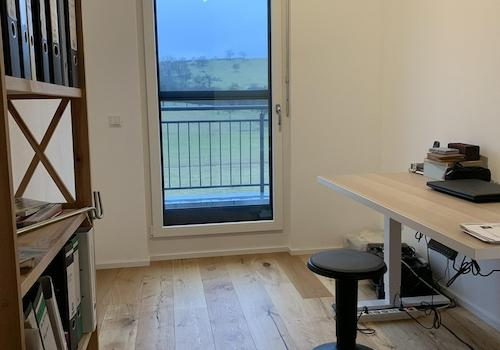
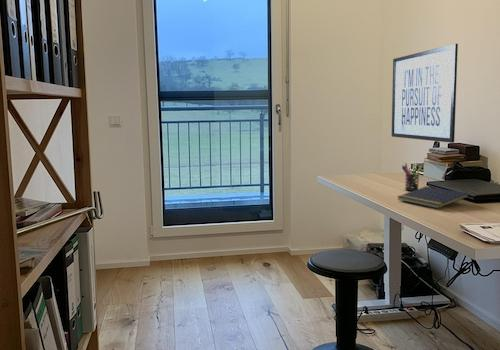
+ notepad [396,185,470,209]
+ mirror [391,43,459,144]
+ pen holder [401,162,423,192]
